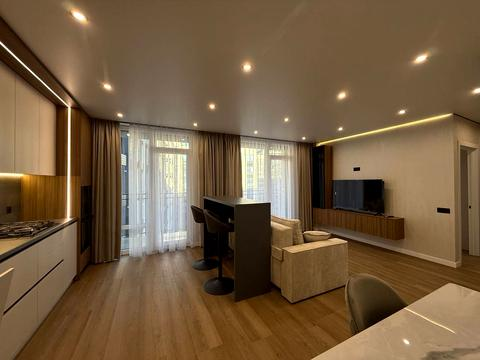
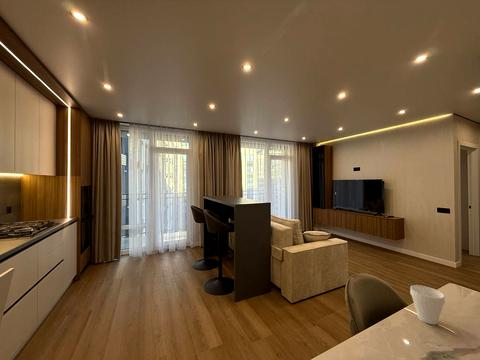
+ cup [409,284,446,326]
